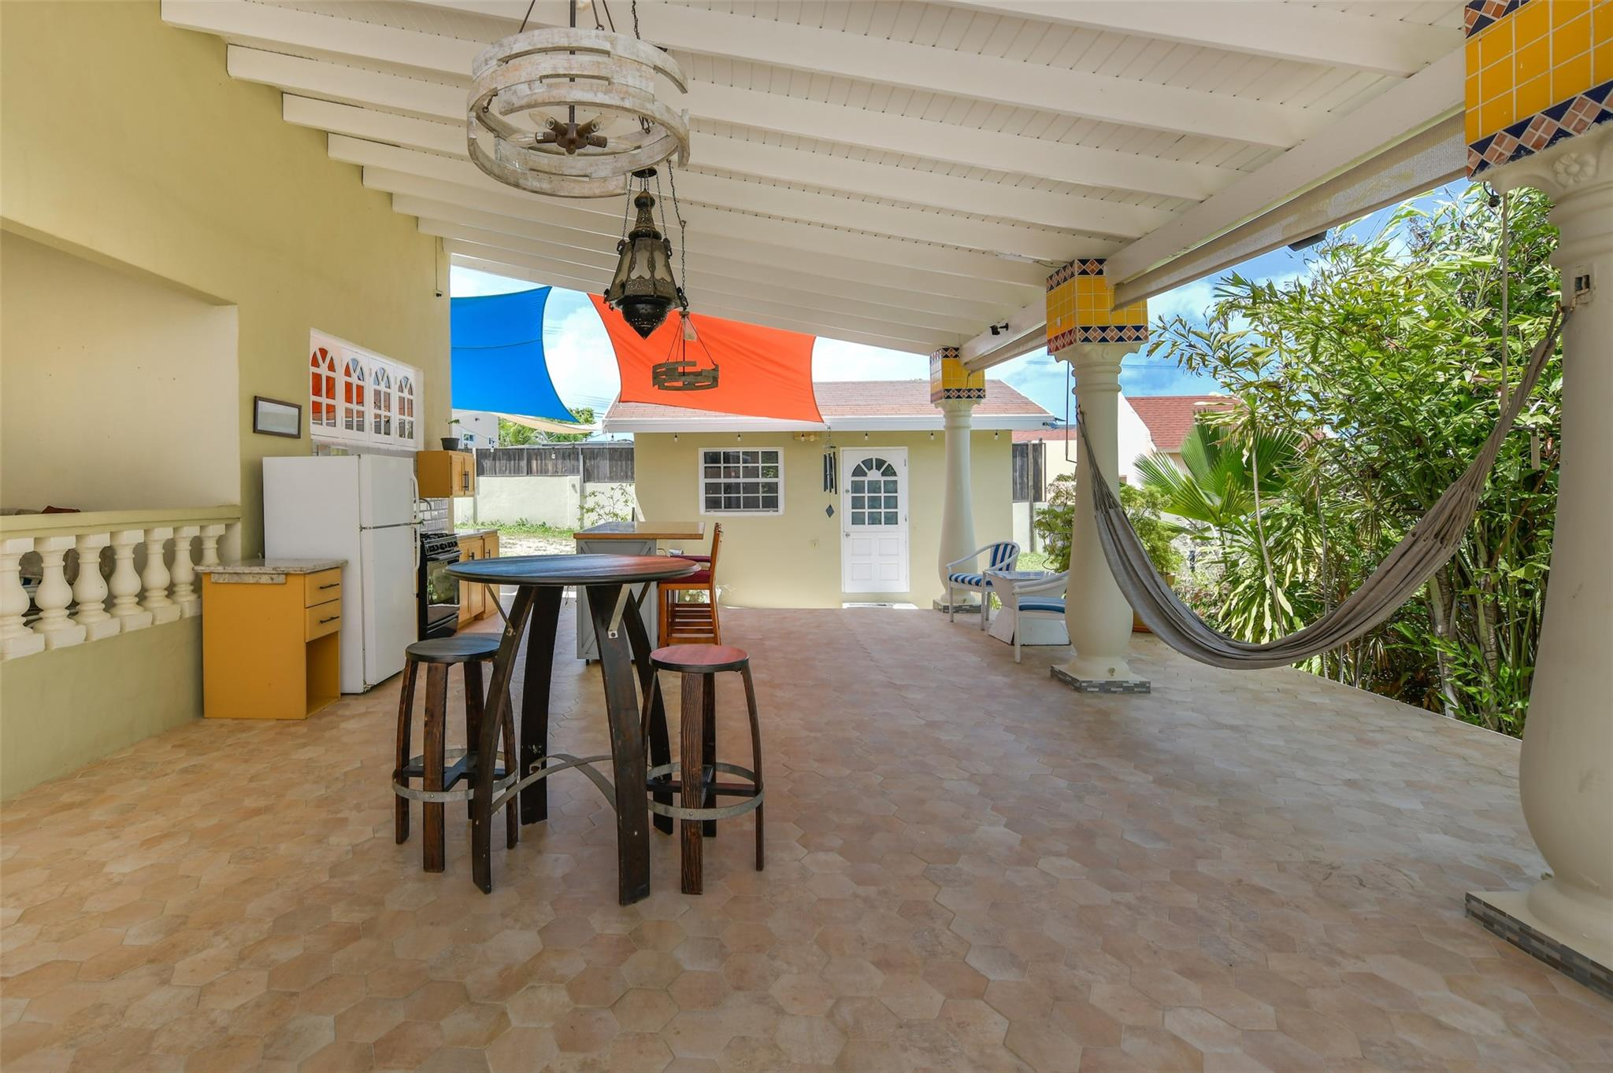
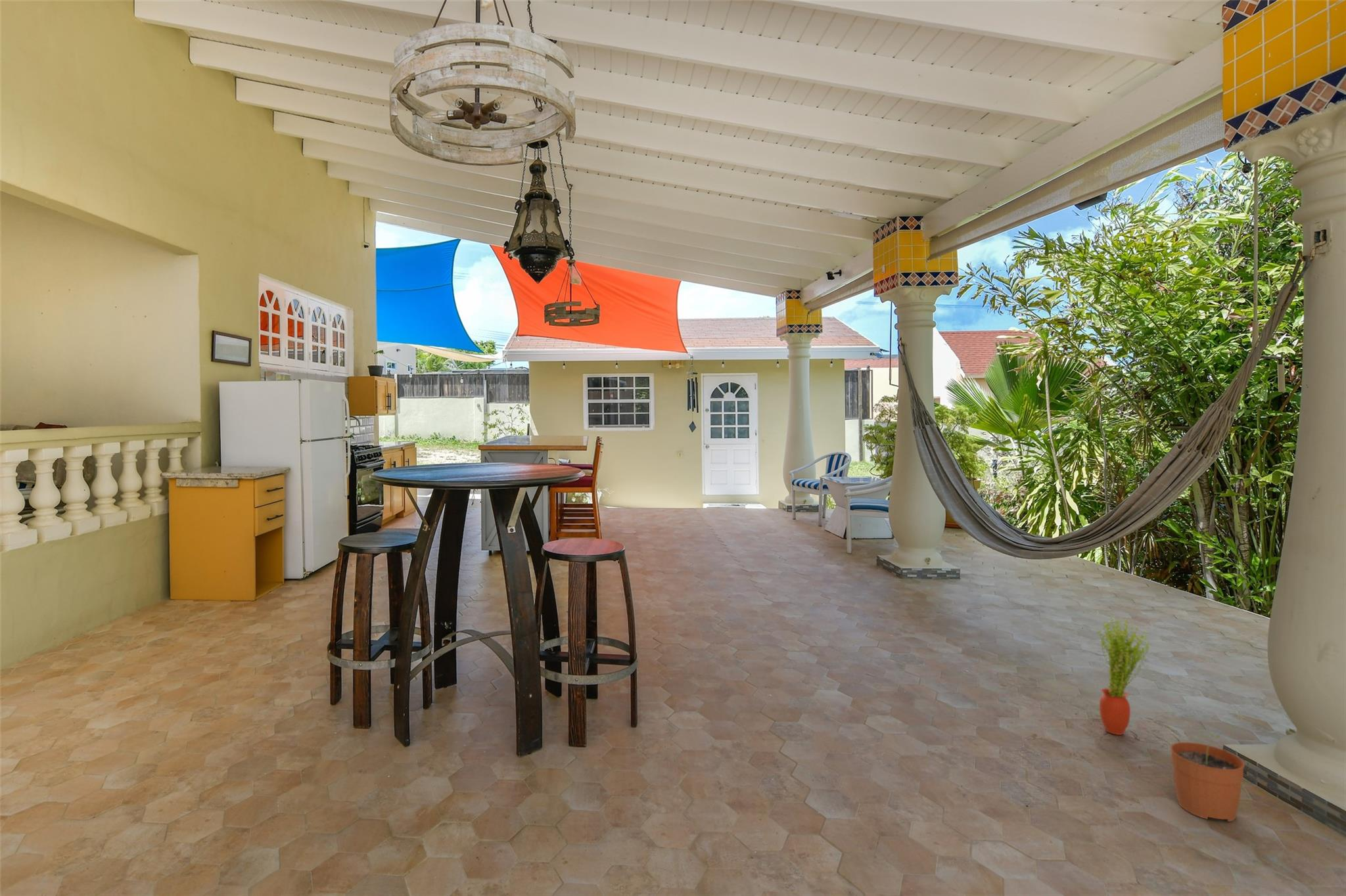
+ plant pot [1170,732,1245,822]
+ potted plant [1096,615,1151,736]
